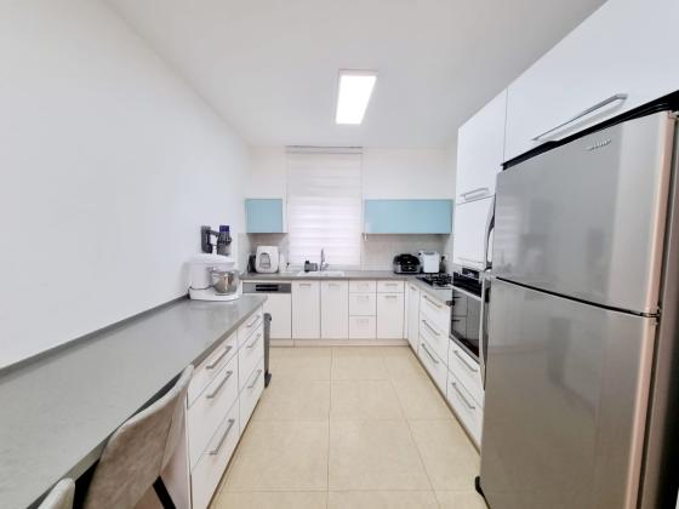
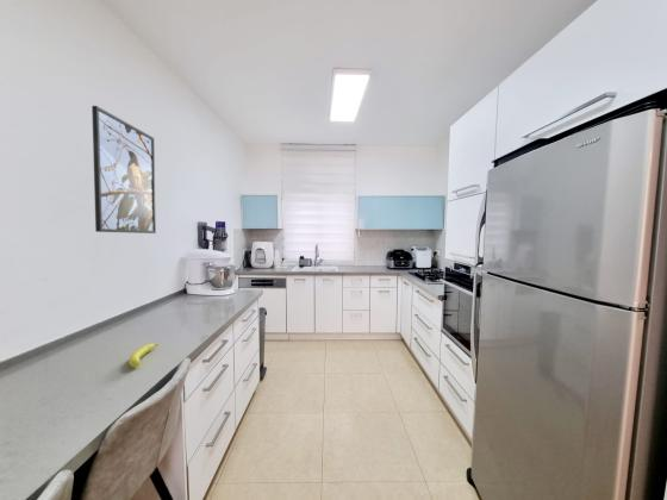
+ banana [127,342,158,368]
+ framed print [91,105,157,235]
